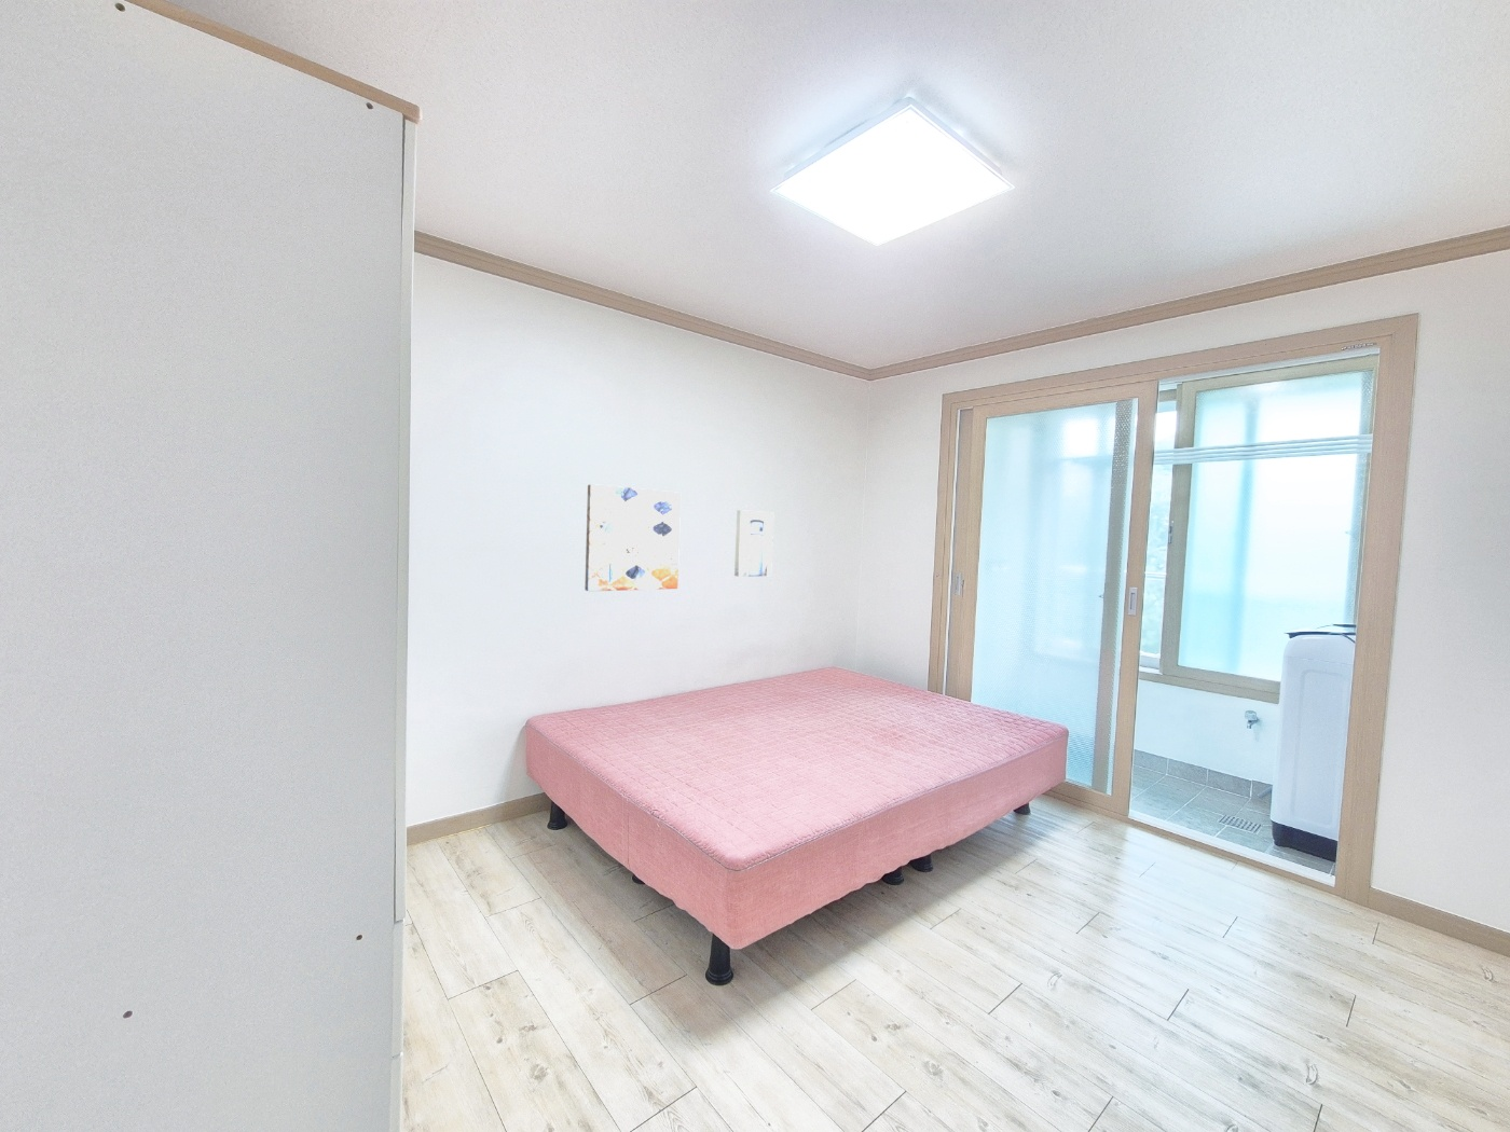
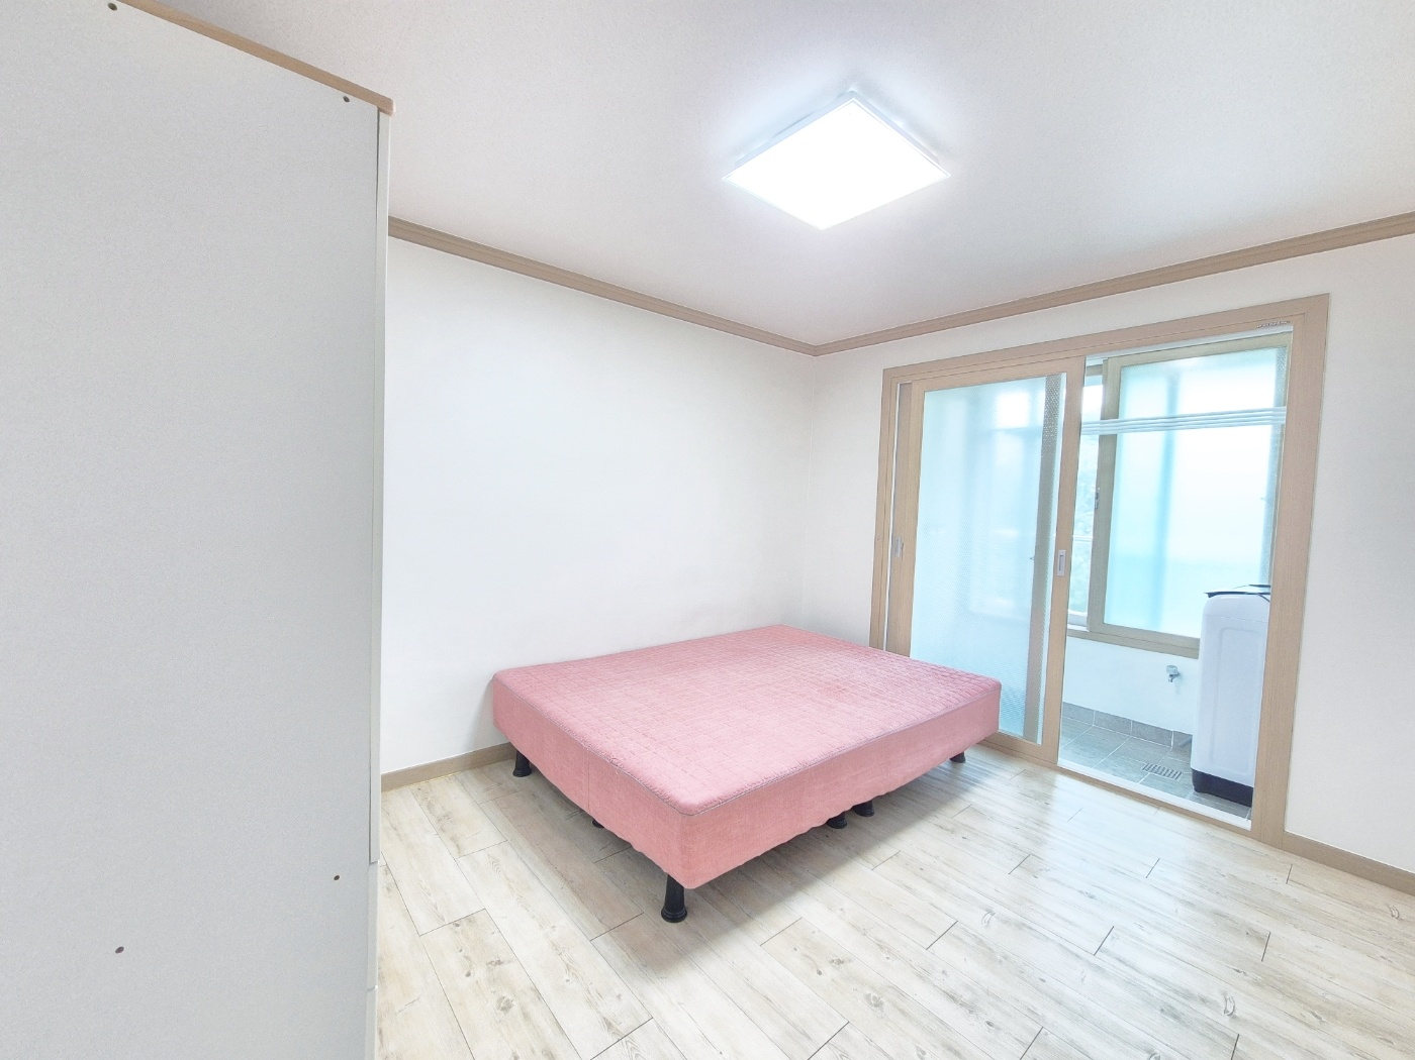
- wall art [734,509,774,578]
- wall art [584,483,681,592]
